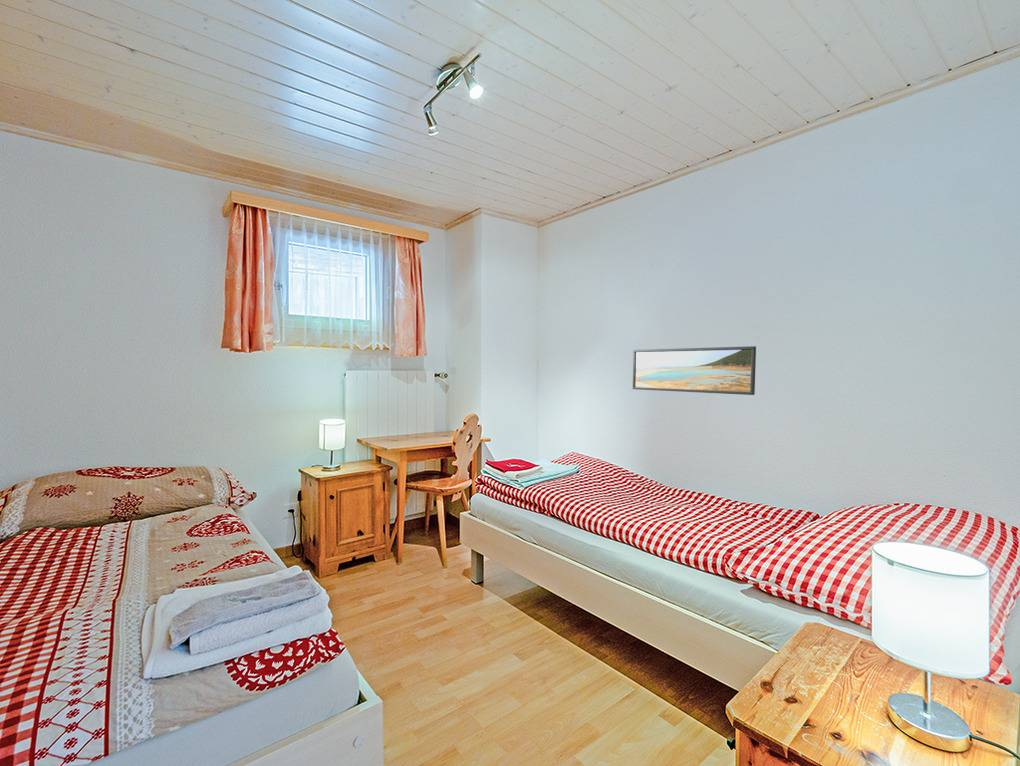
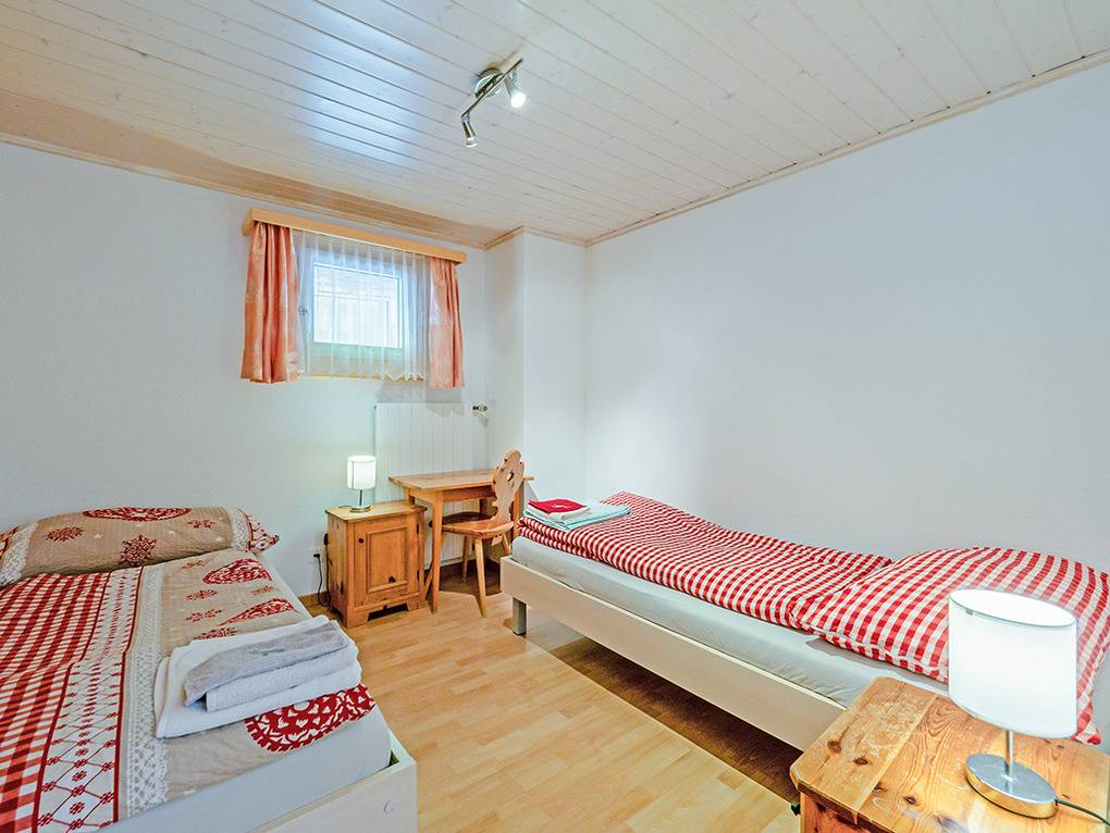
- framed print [632,345,757,396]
